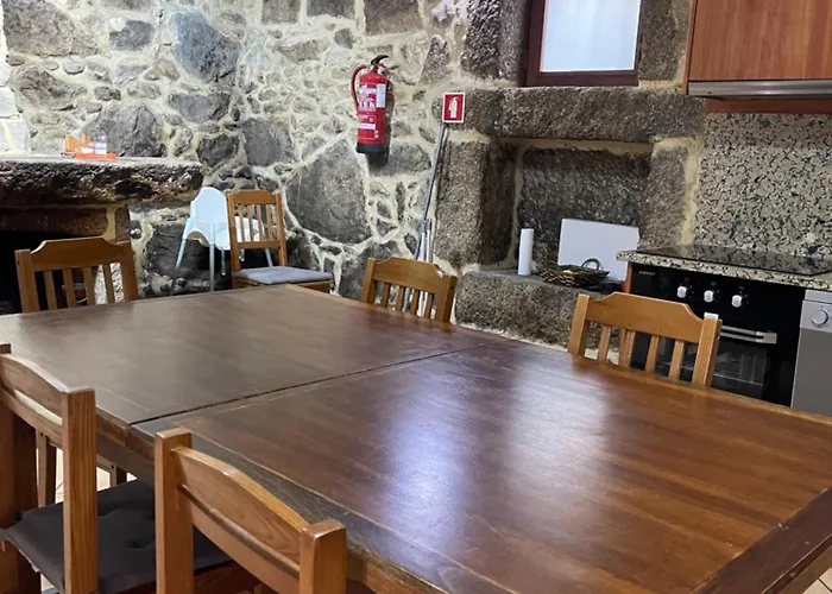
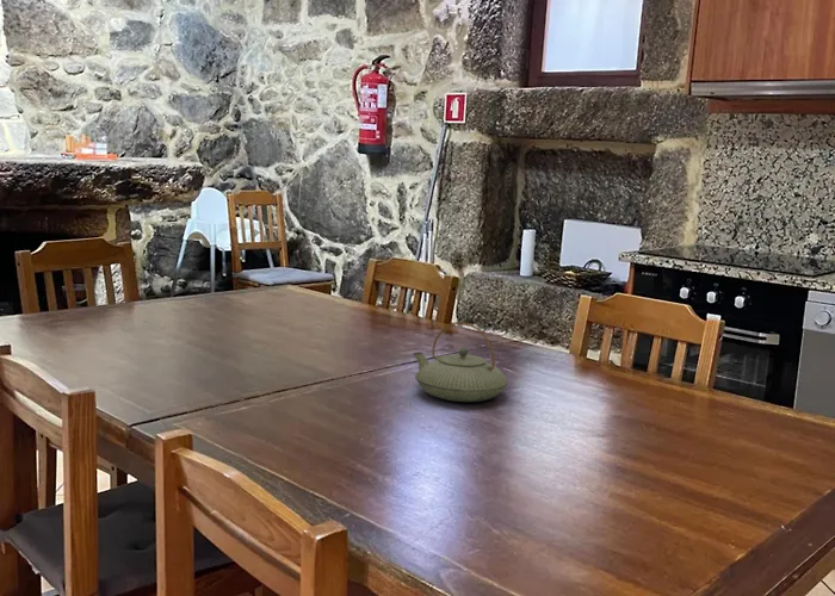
+ teapot [412,321,509,403]
